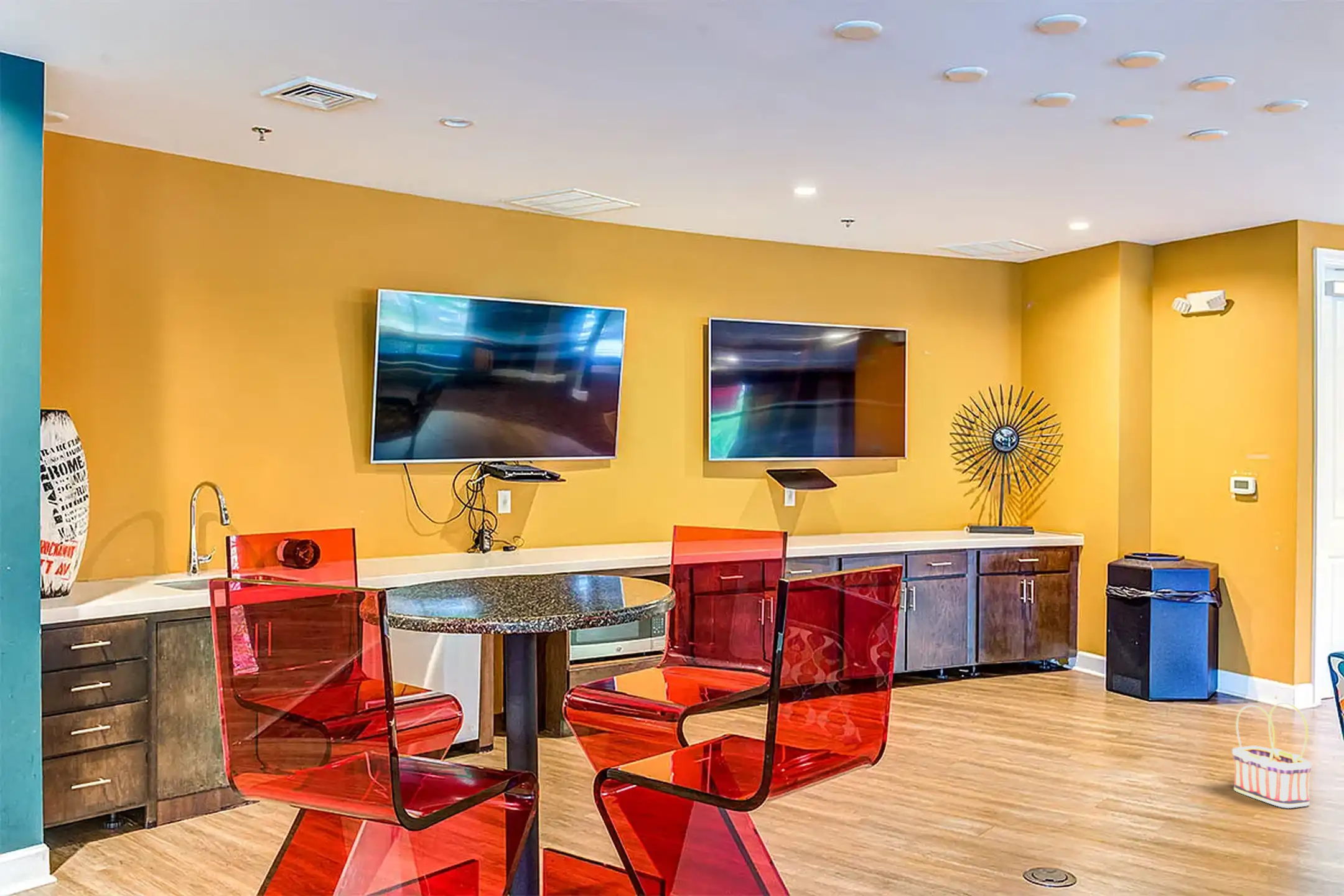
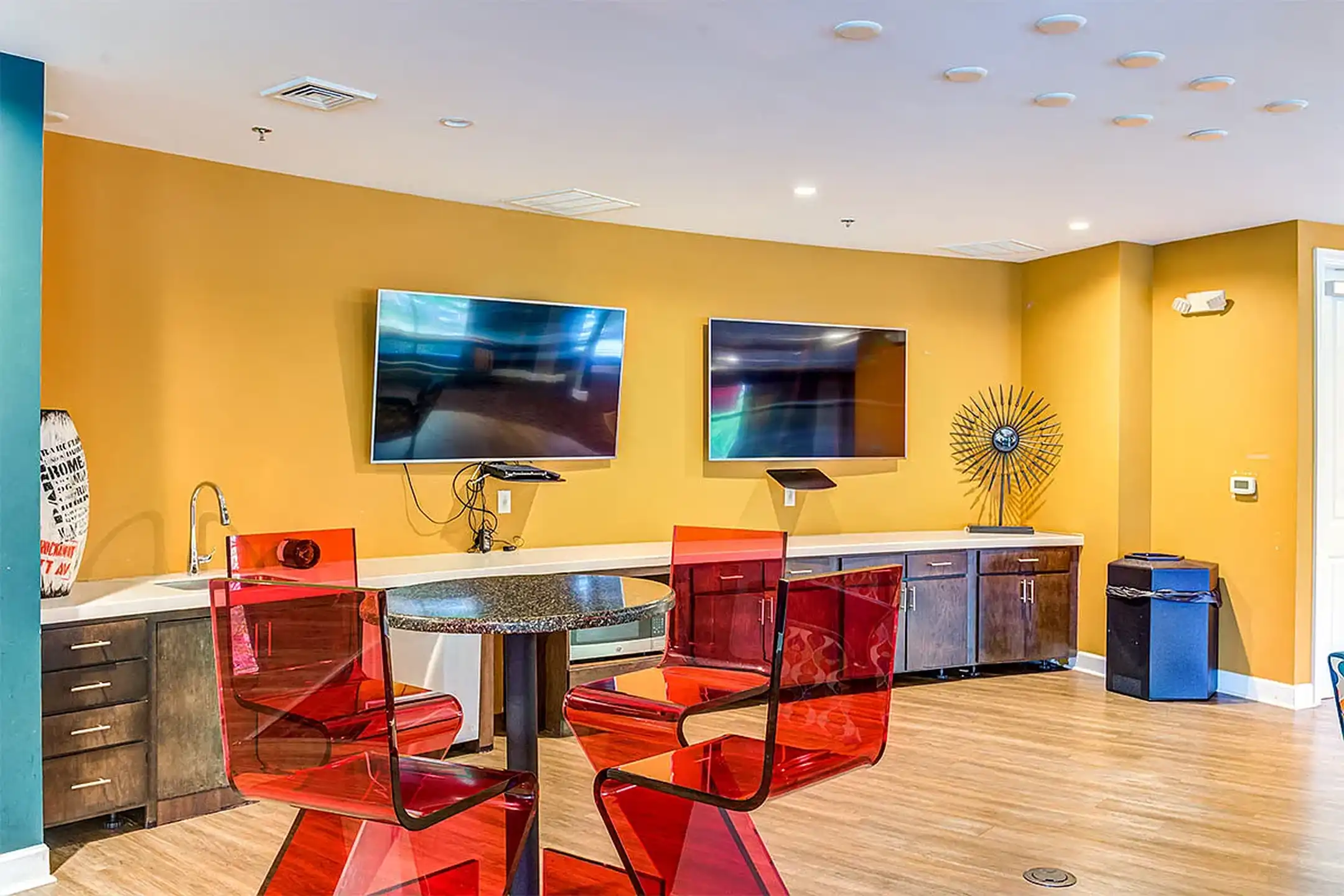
- basket [1231,702,1312,809]
